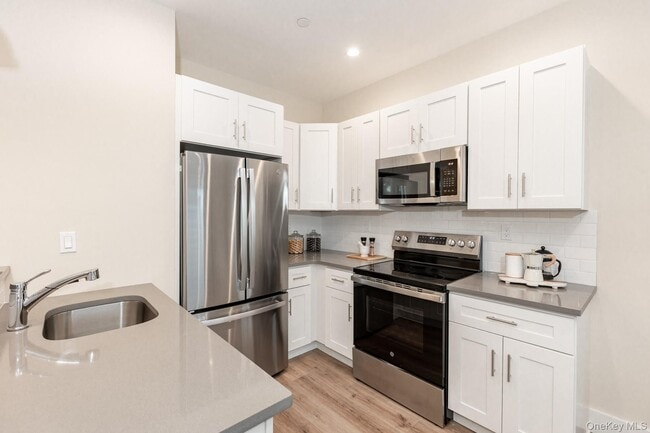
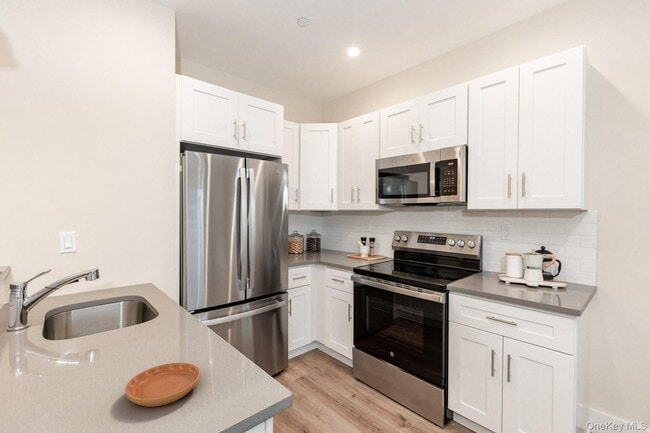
+ saucer [124,362,201,408]
